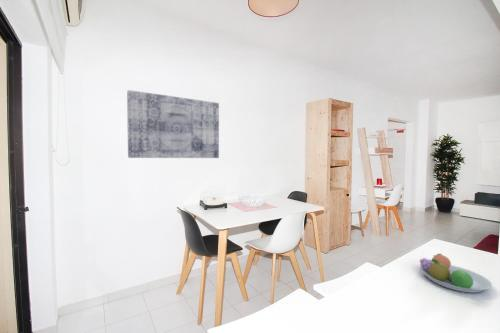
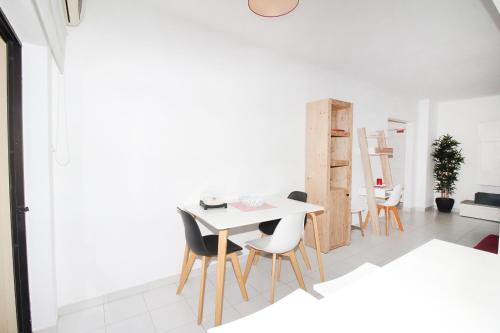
- wall art [126,89,220,159]
- fruit bowl [419,253,493,293]
